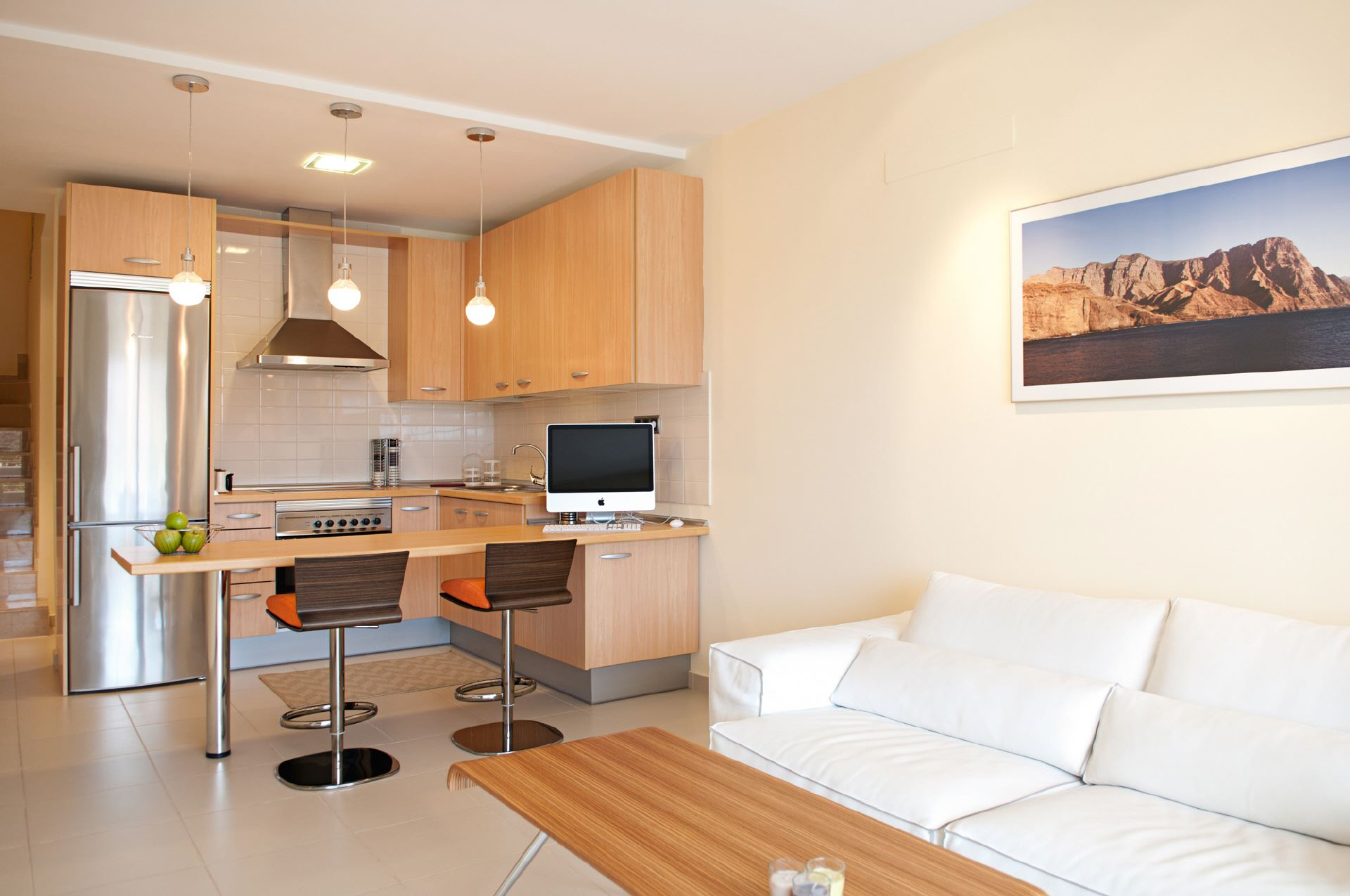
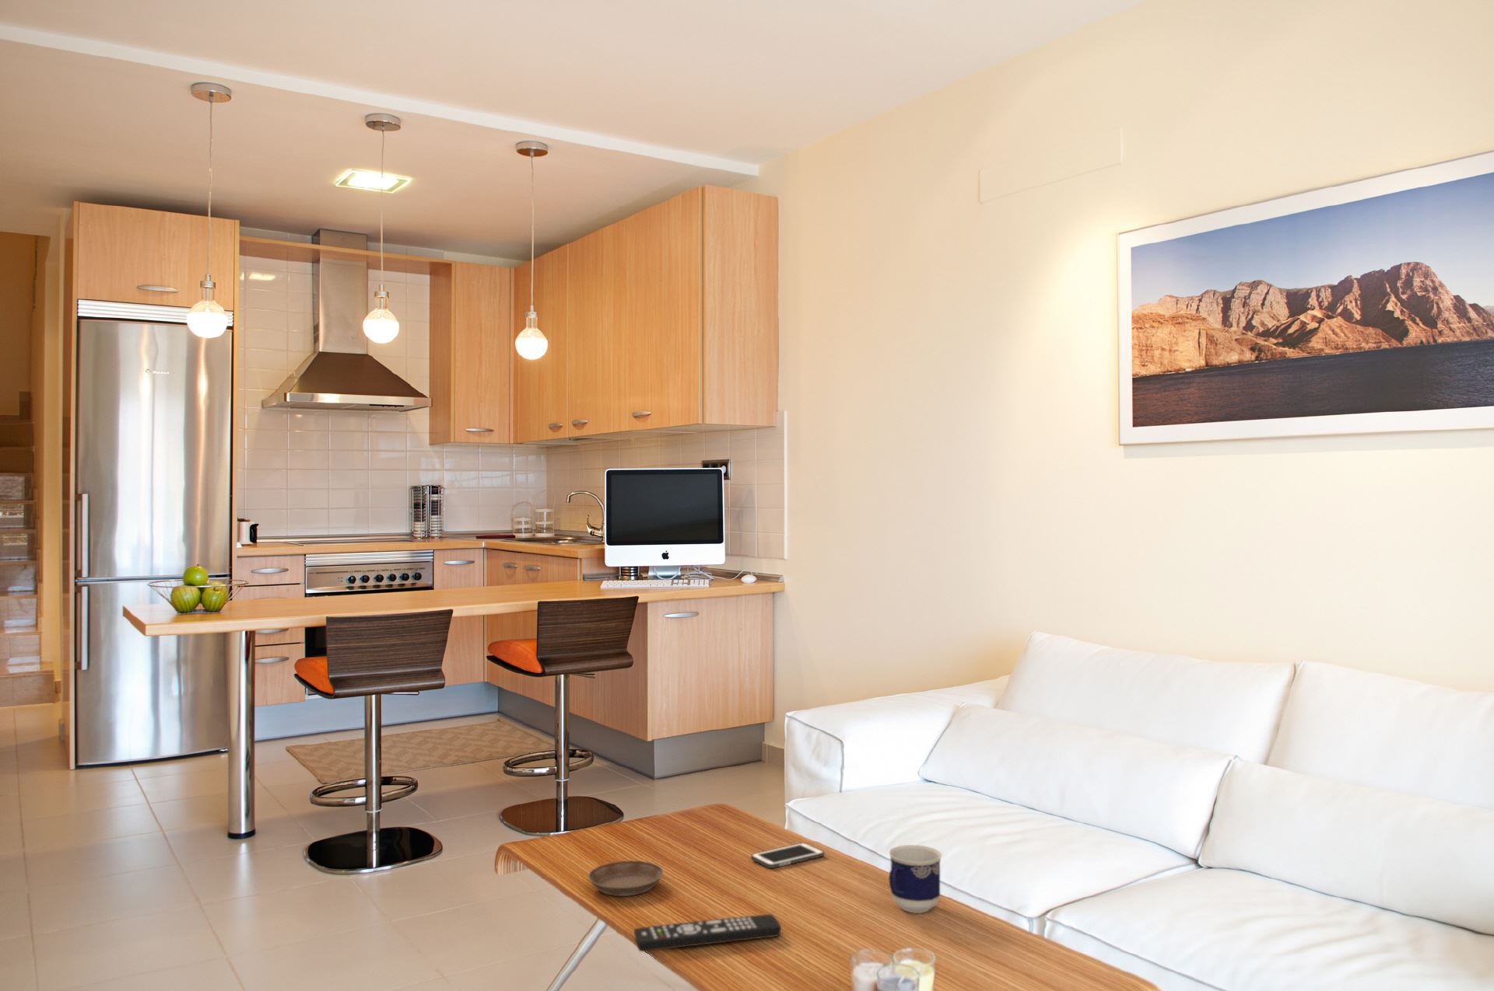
+ cup [888,844,942,914]
+ cell phone [750,842,824,869]
+ remote control [633,914,782,952]
+ saucer [588,859,664,897]
